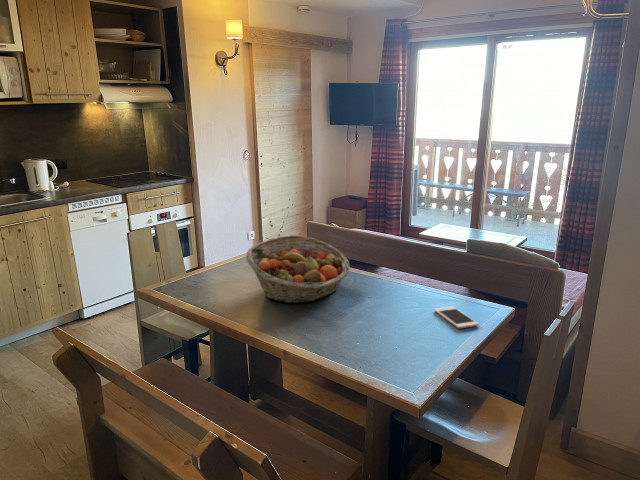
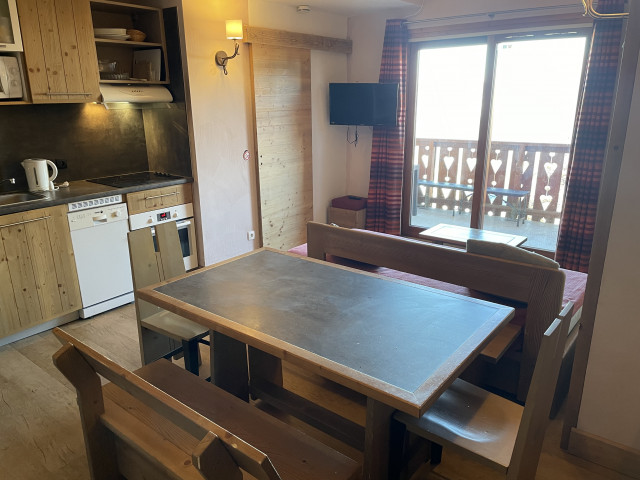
- fruit basket [245,234,351,304]
- cell phone [433,305,480,329]
